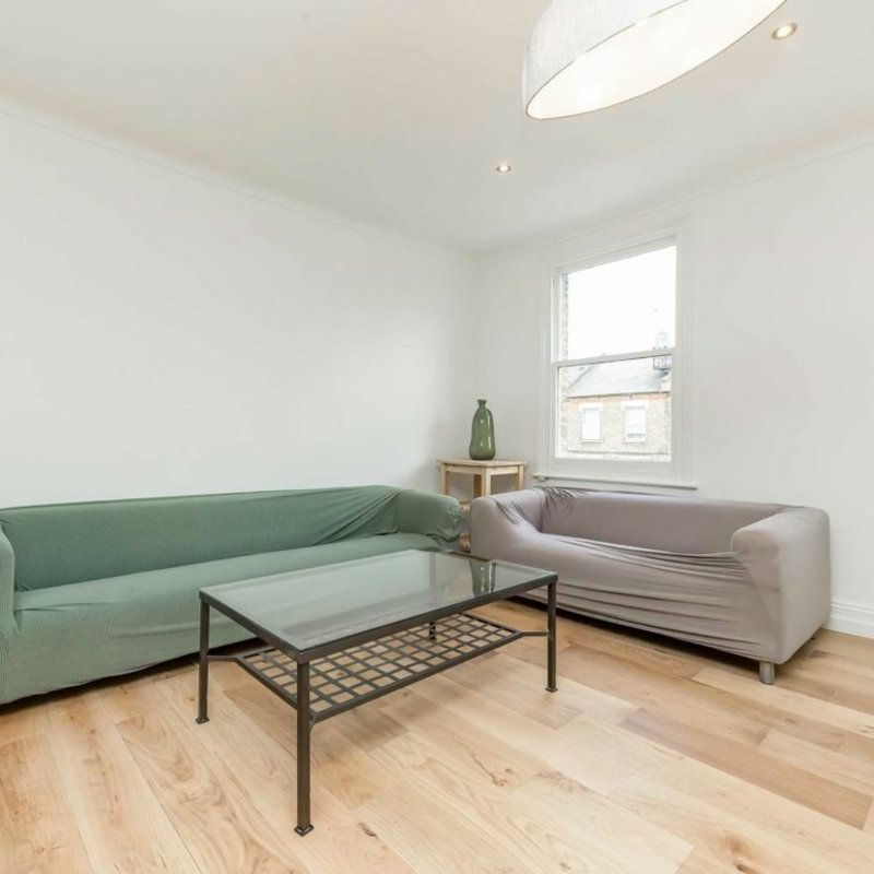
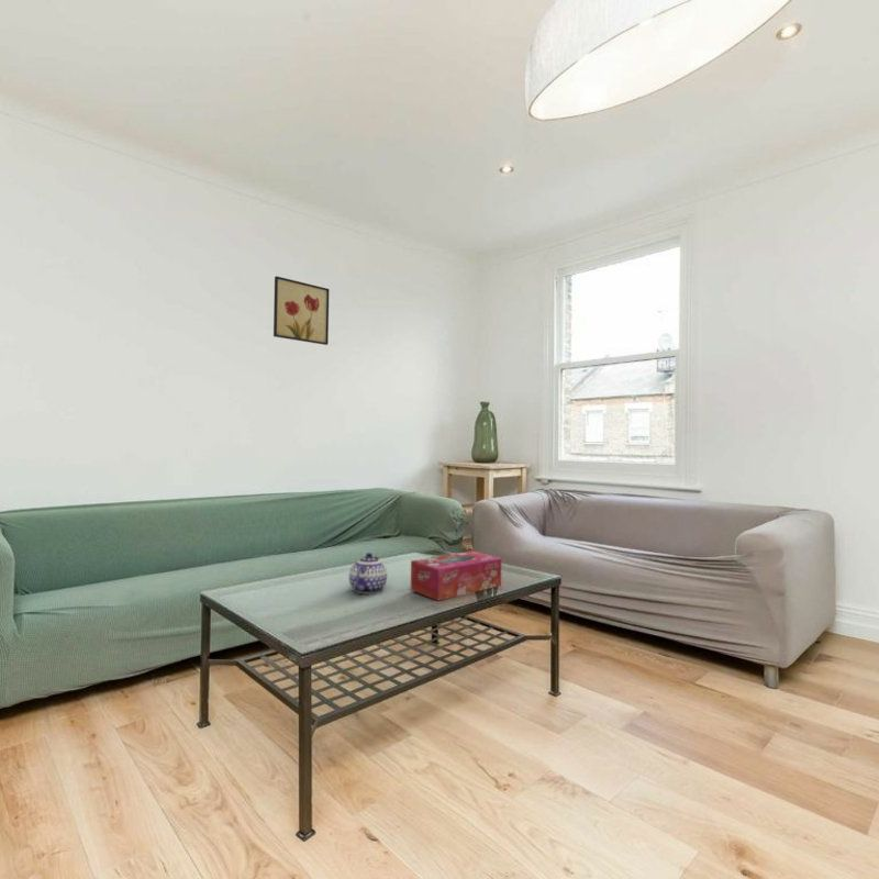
+ tissue box [410,549,502,602]
+ teapot [348,552,388,594]
+ wall art [272,275,331,346]
